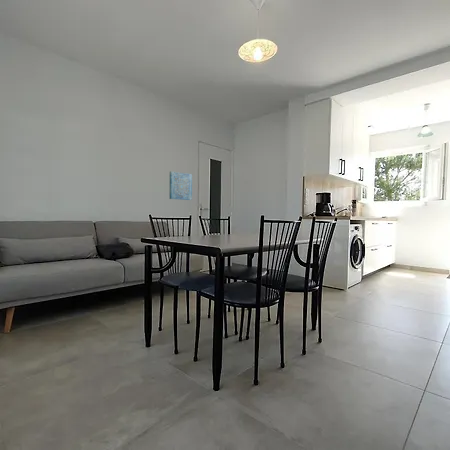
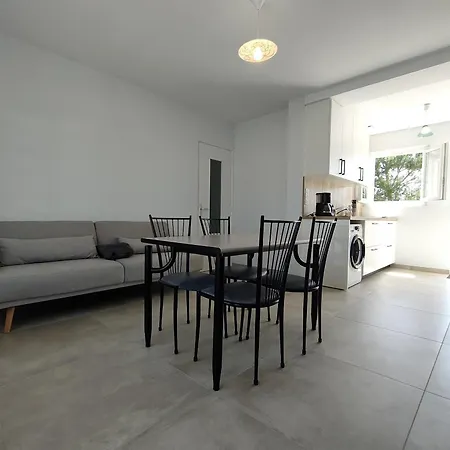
- wall art [169,170,193,201]
